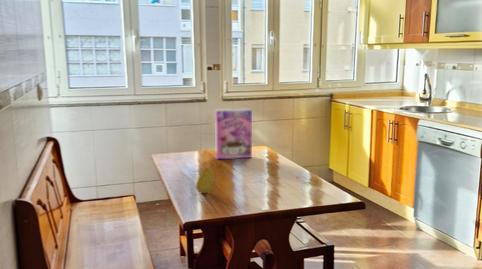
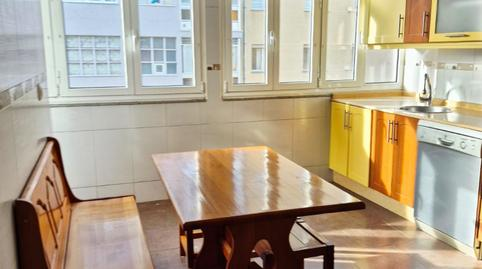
- fruit [195,167,215,194]
- cereal box [214,108,253,160]
